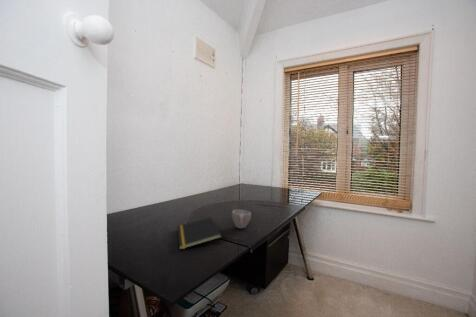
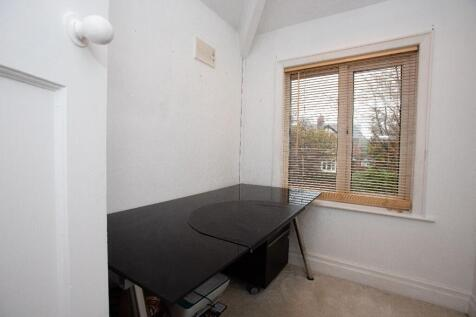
- cup [231,209,252,229]
- notepad [176,216,223,251]
